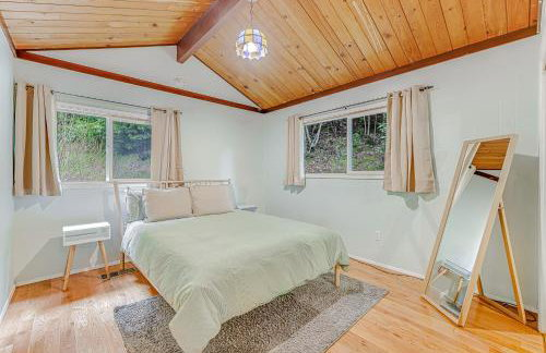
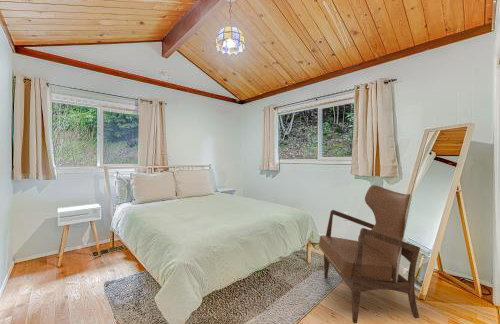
+ armchair [318,184,421,324]
